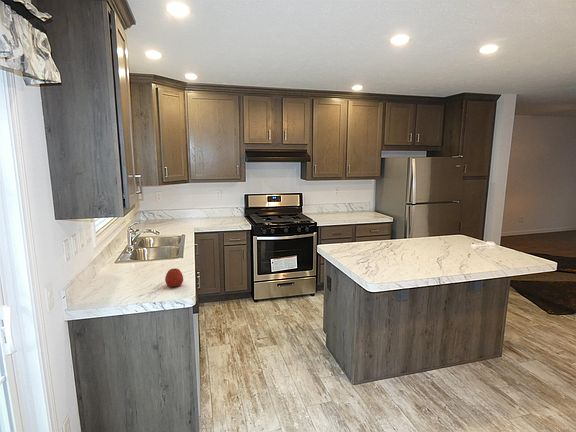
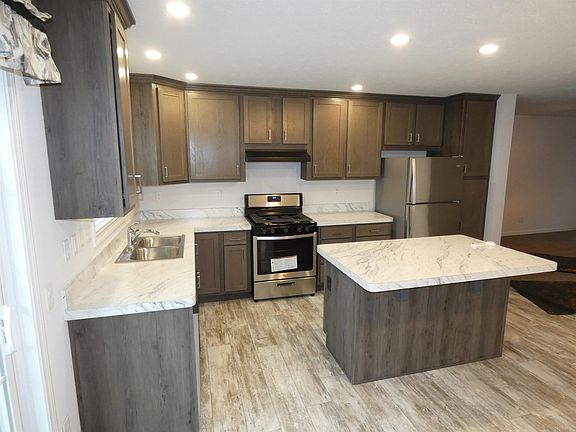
- apple [164,267,184,288]
